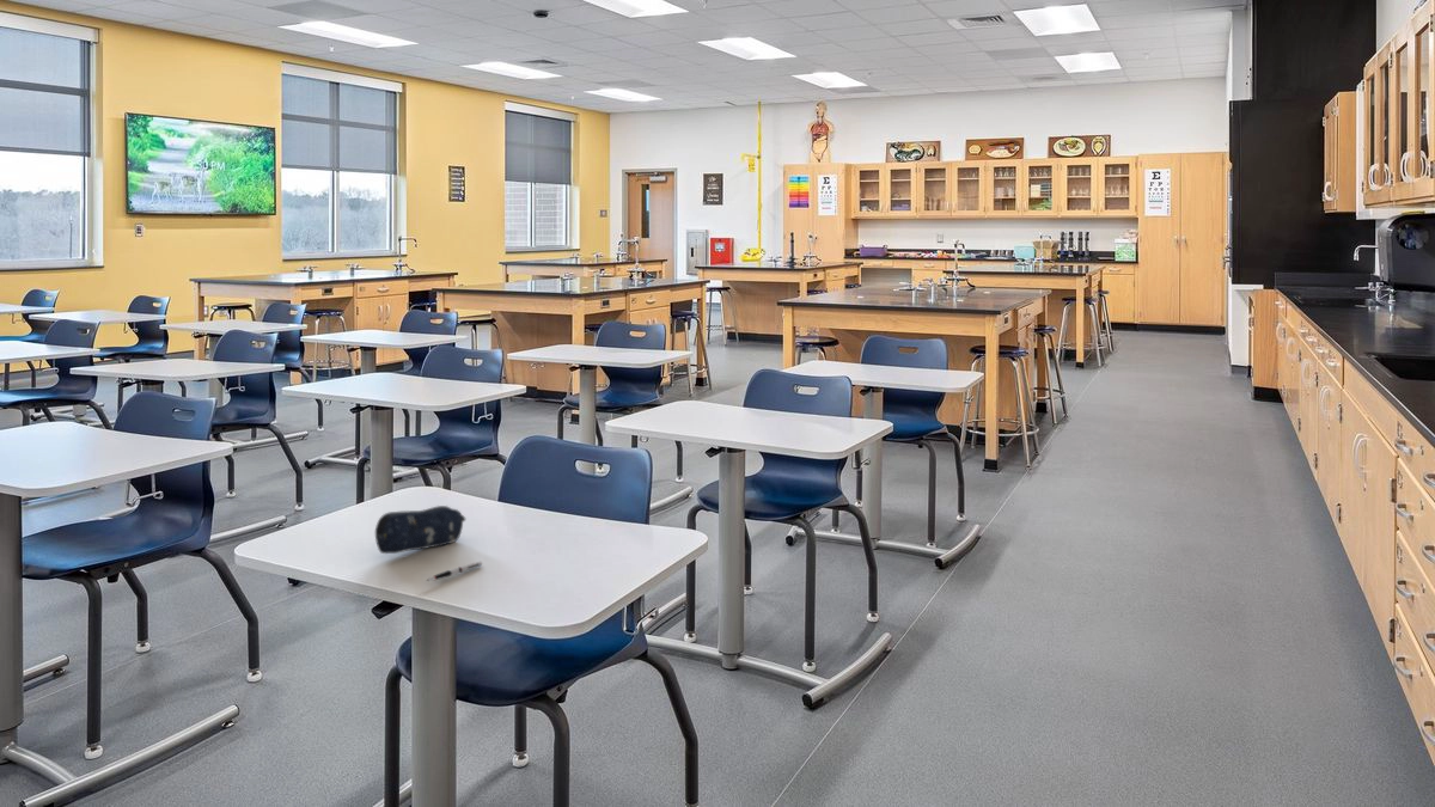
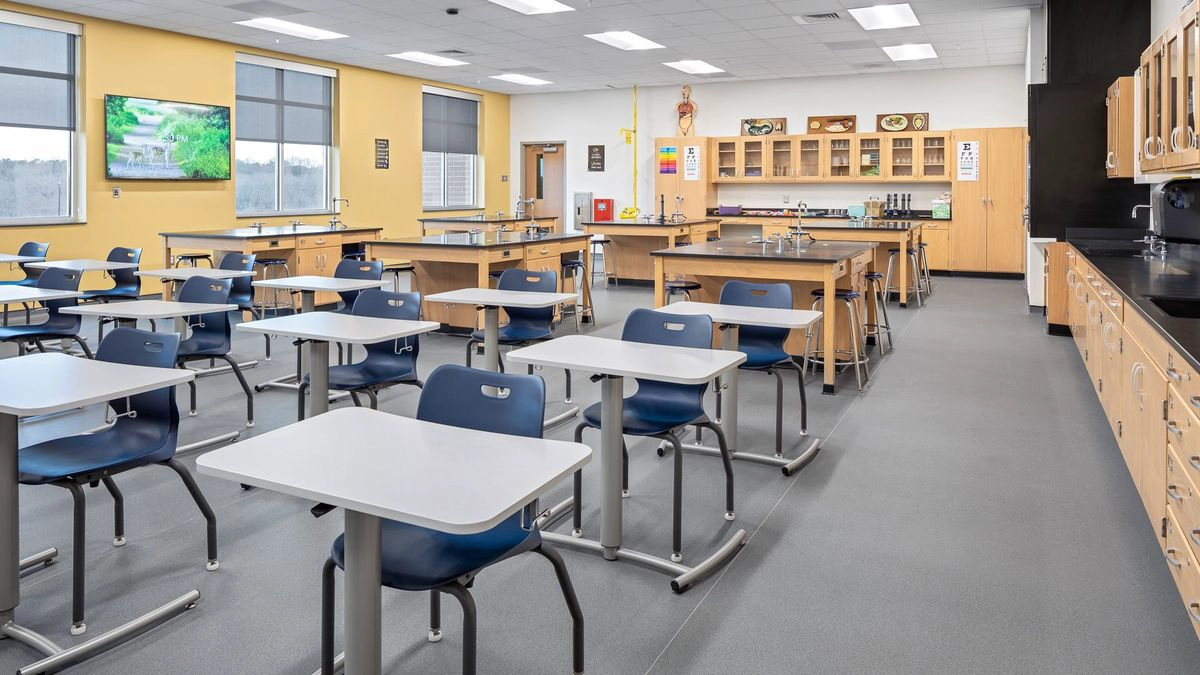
- pencil case [374,505,466,555]
- pen [425,561,483,582]
